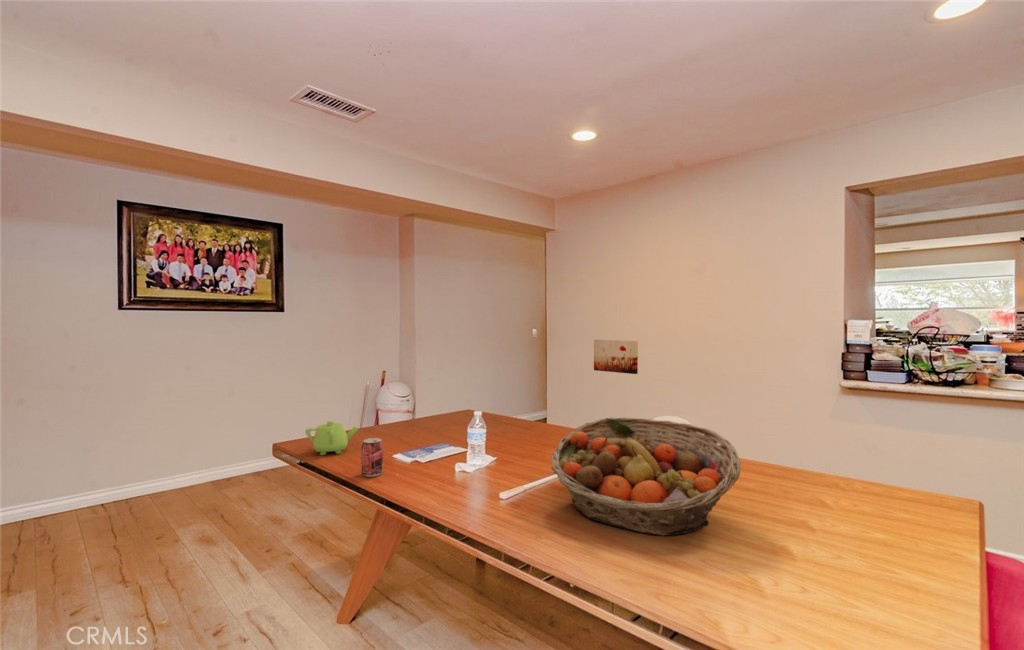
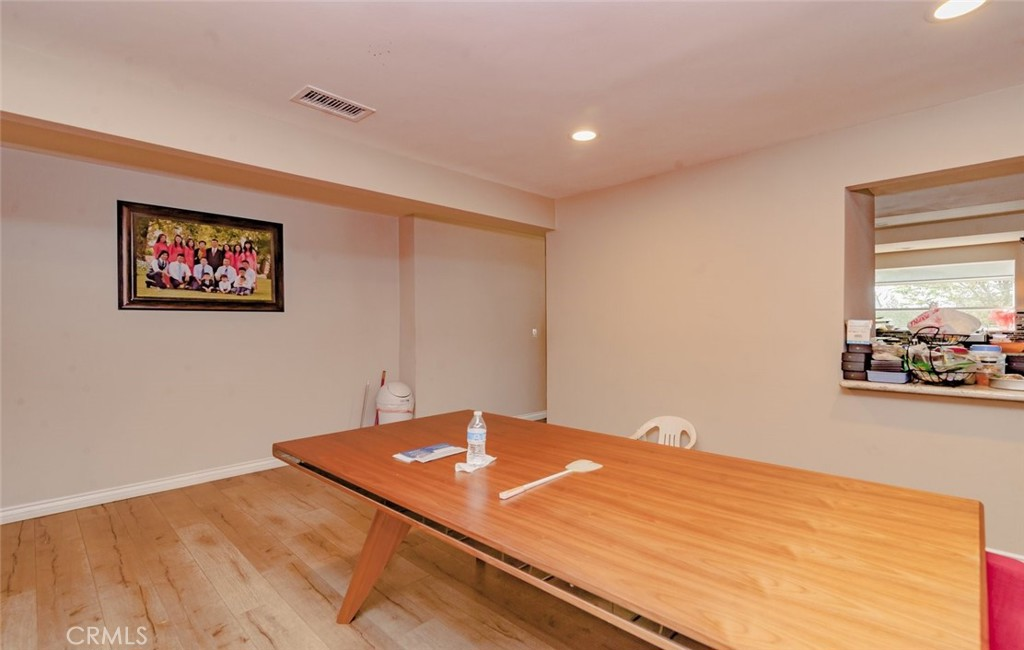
- wall art [593,339,639,375]
- fruit basket [550,417,742,537]
- teapot [304,420,360,456]
- beverage can [361,437,384,478]
